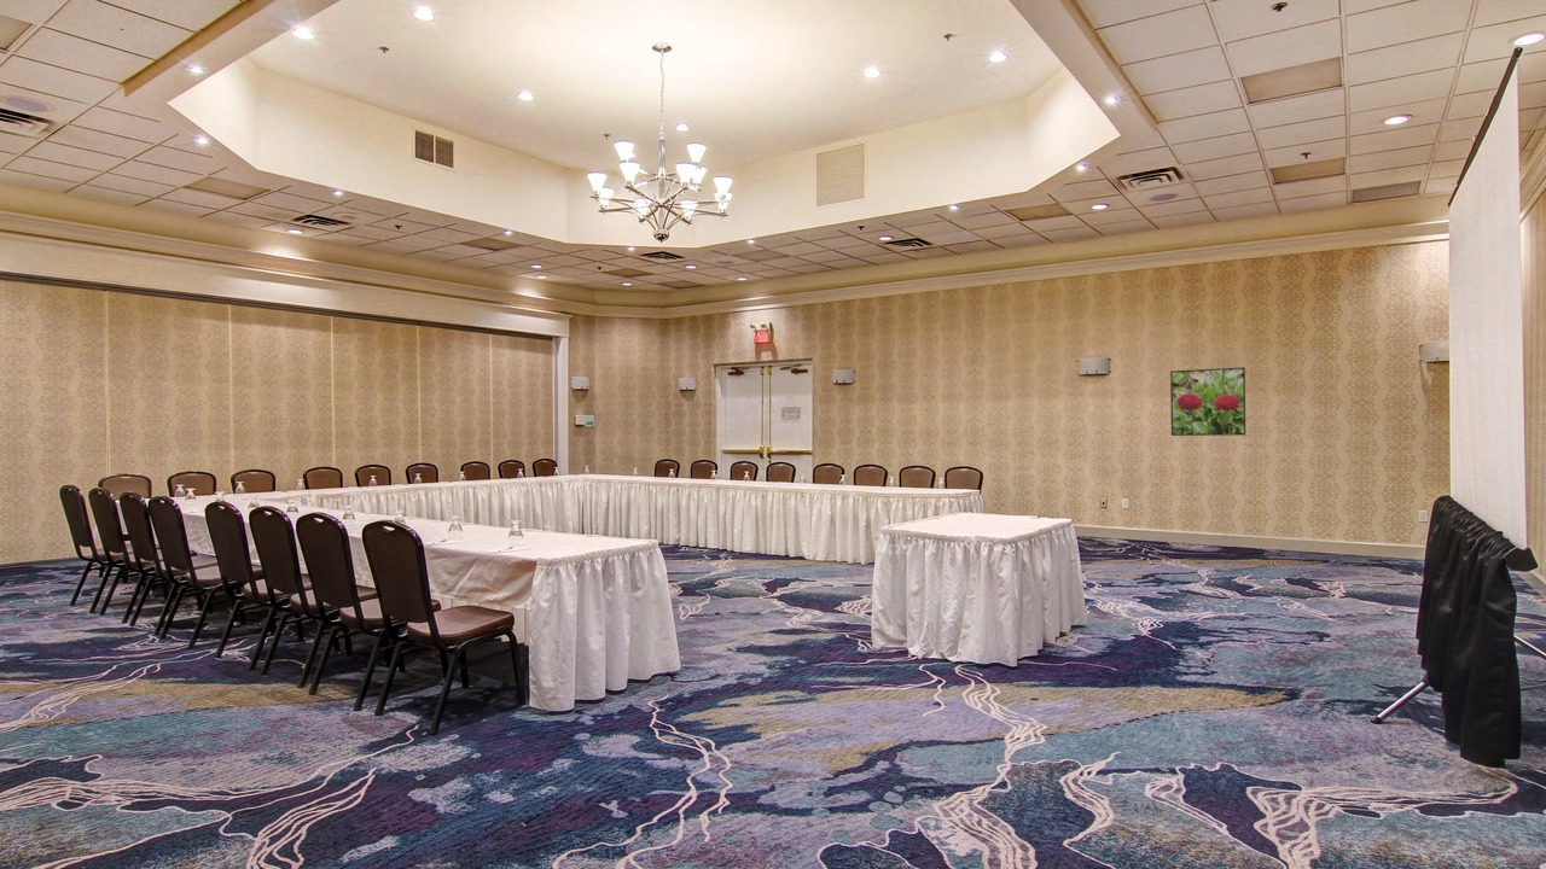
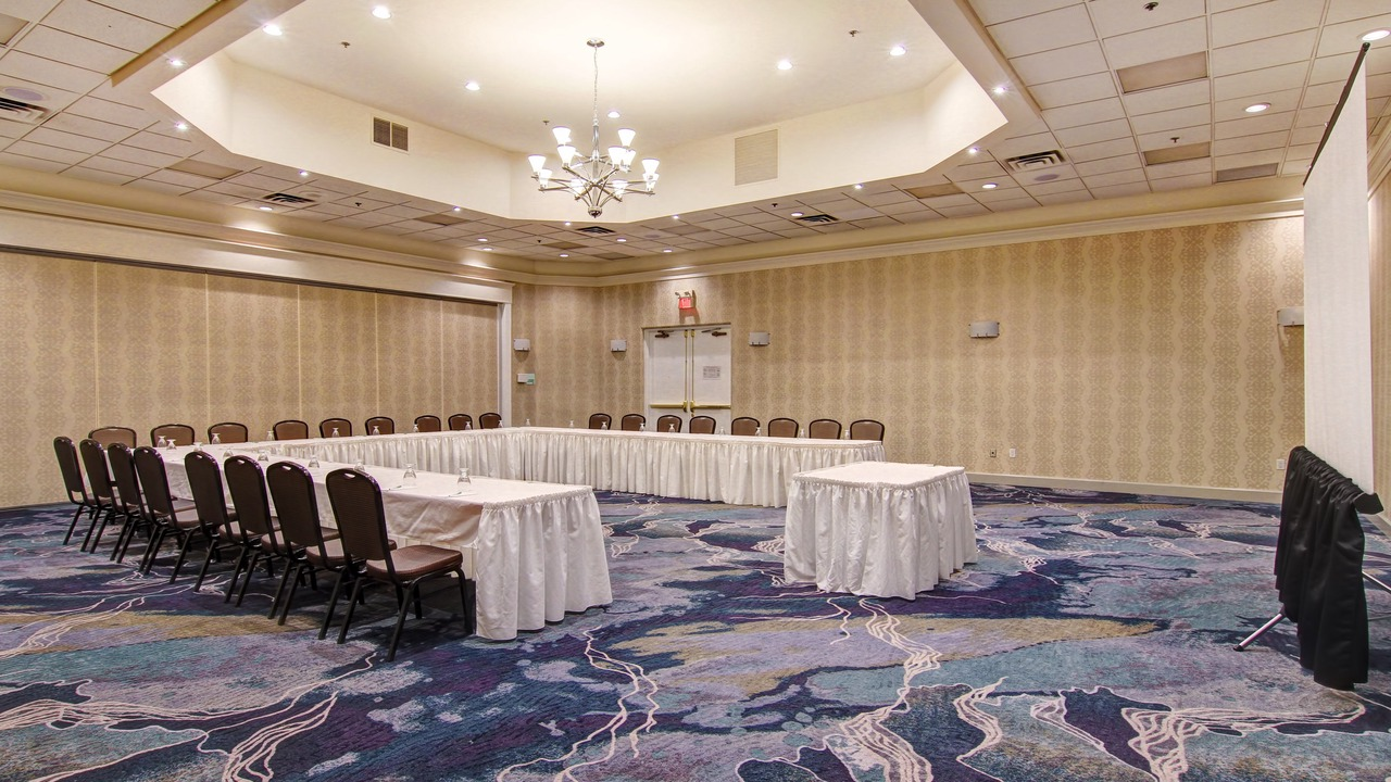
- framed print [1169,366,1246,437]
